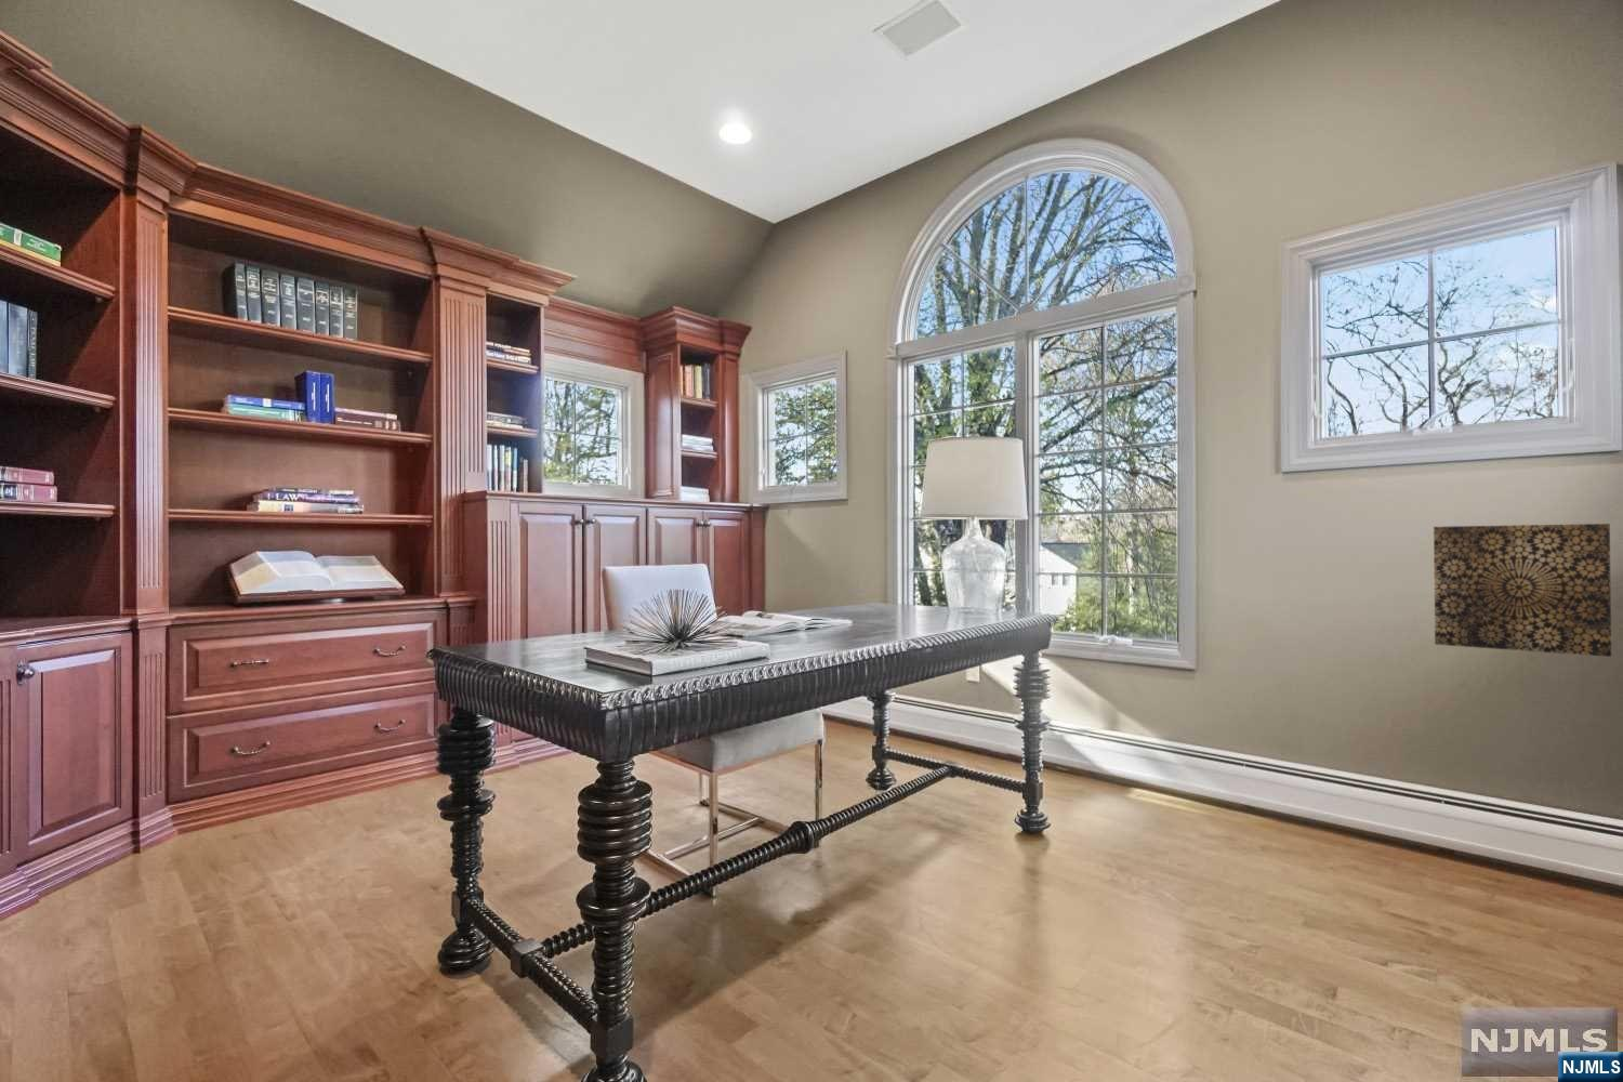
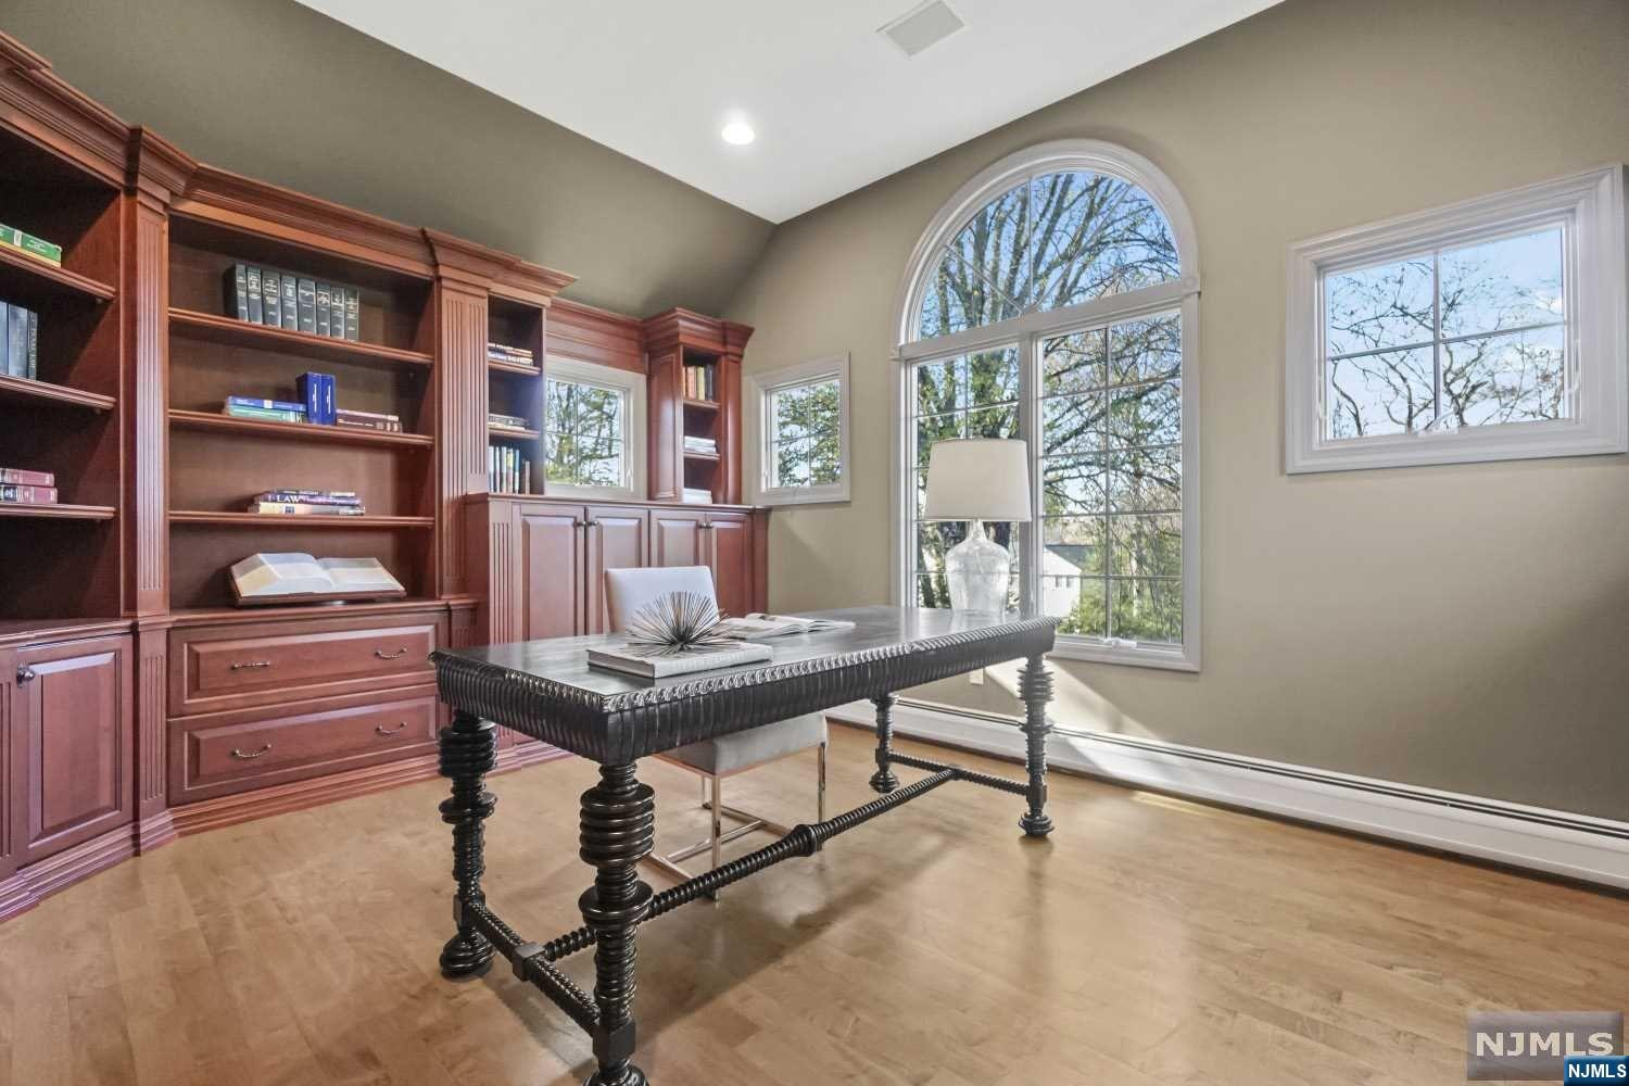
- wall art [1432,523,1612,658]
